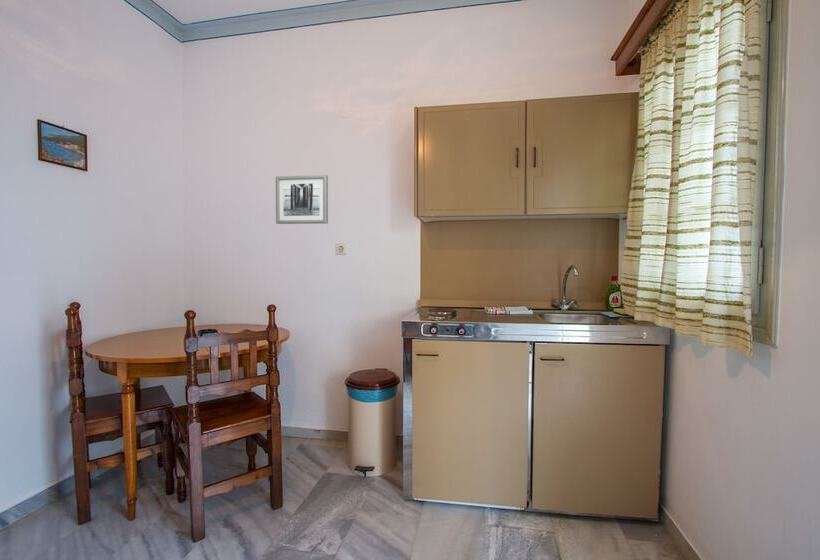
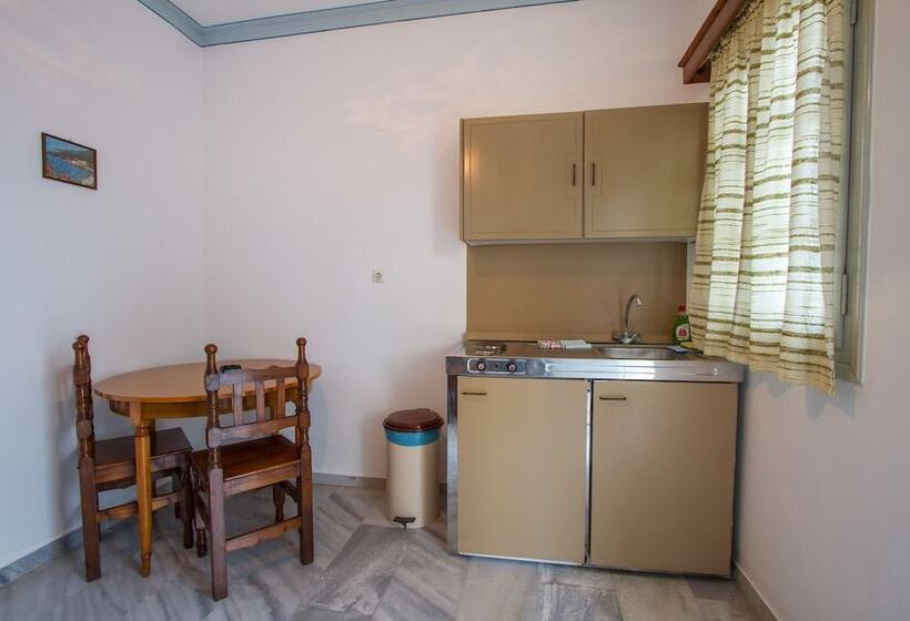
- wall art [275,174,329,225]
